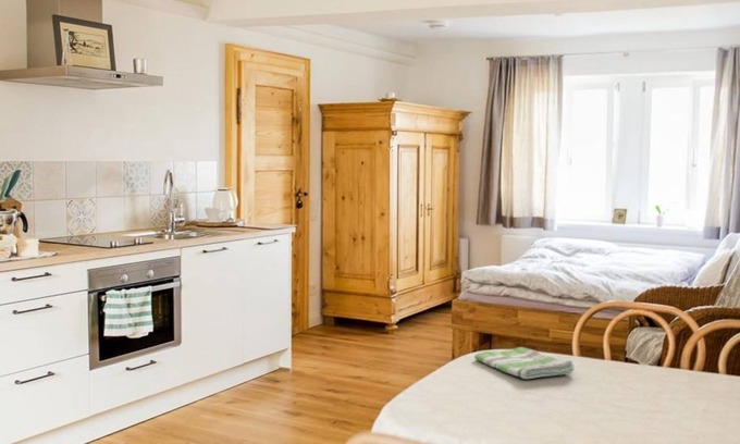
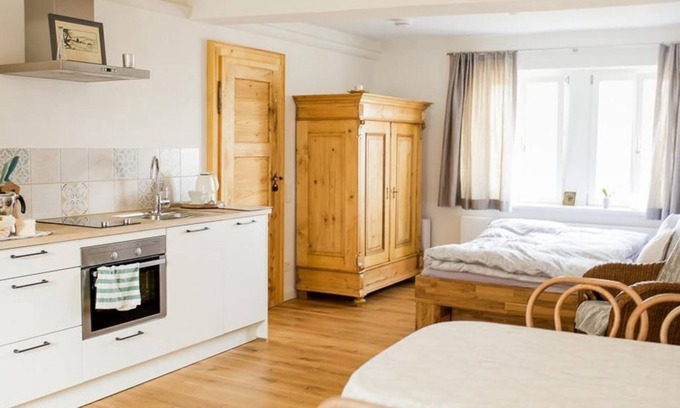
- dish towel [473,346,576,380]
